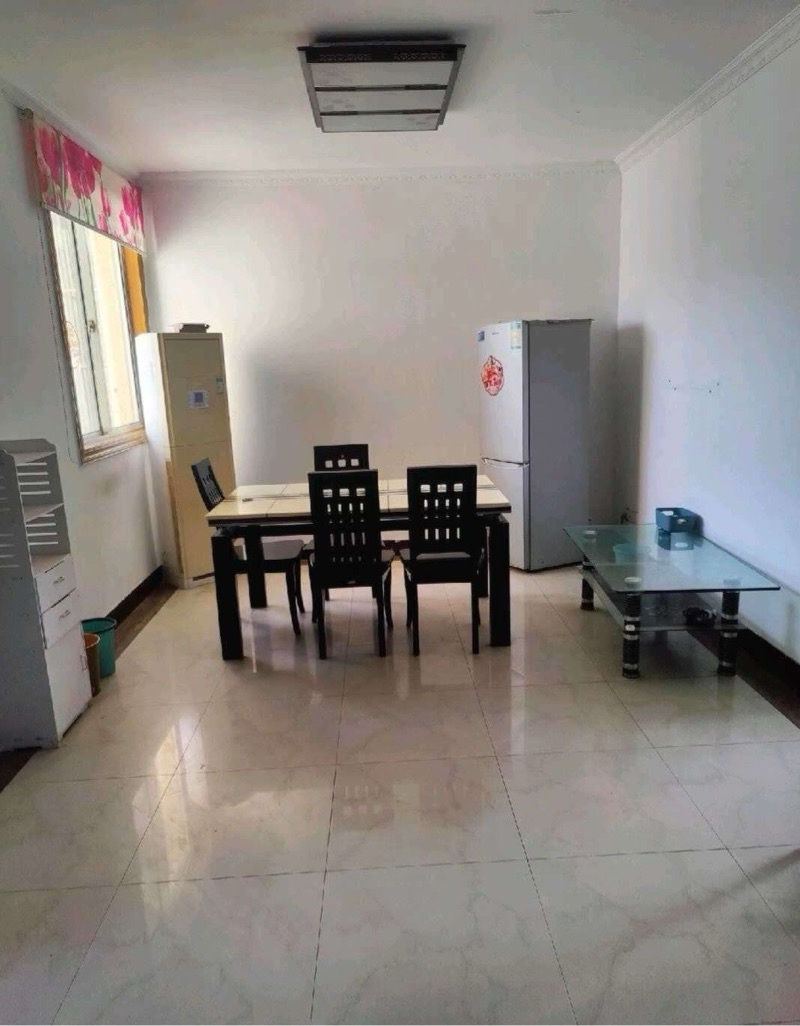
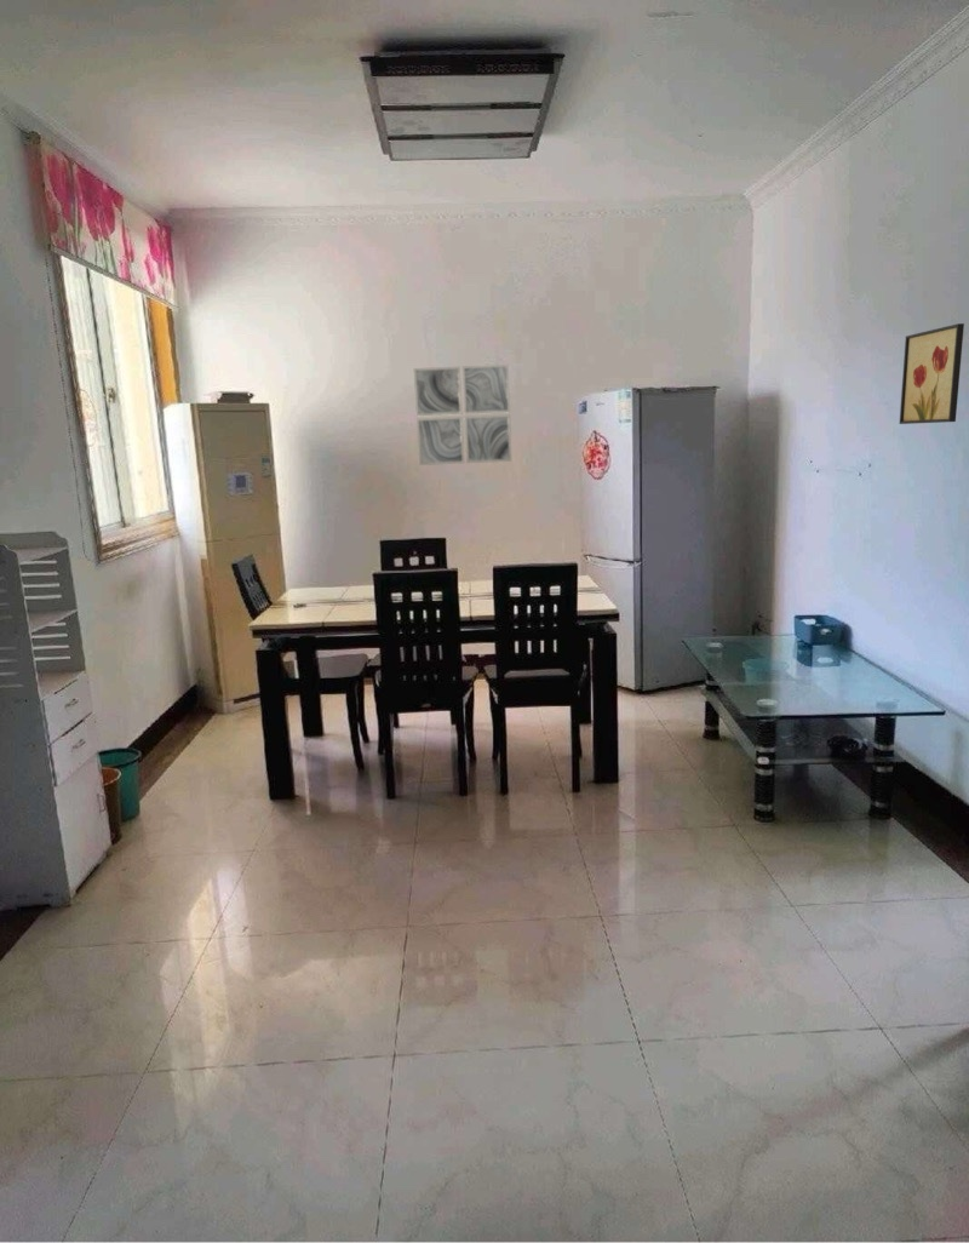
+ wall art [413,363,512,466]
+ wall art [899,322,965,425]
